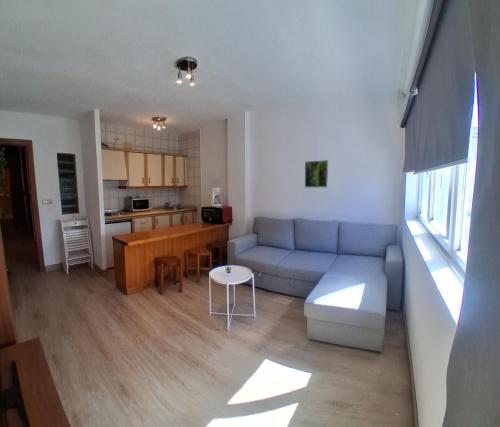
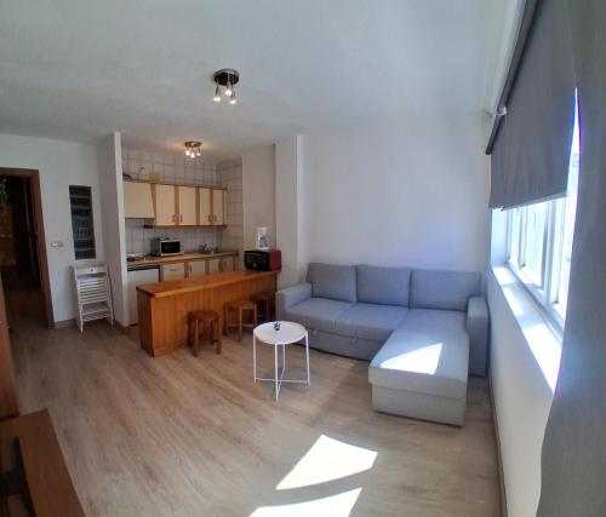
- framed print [304,159,329,188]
